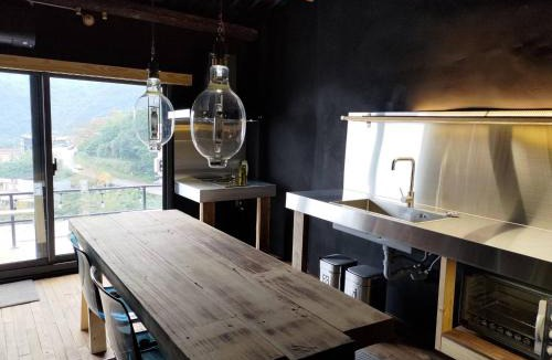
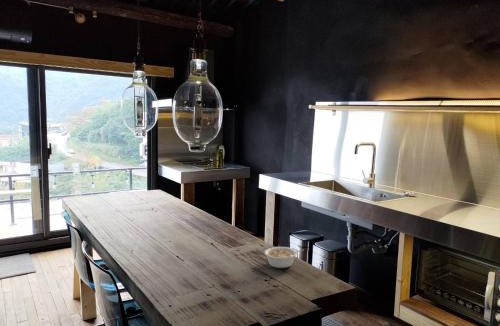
+ legume [264,246,305,269]
